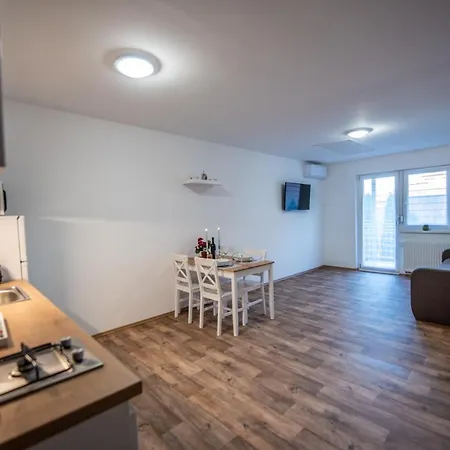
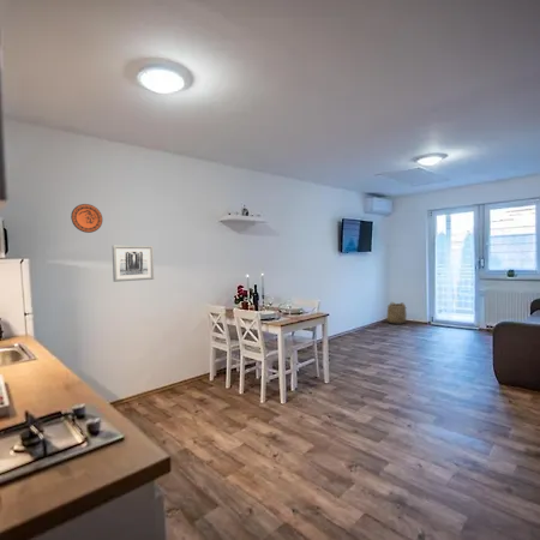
+ wall art [112,245,155,283]
+ decorative plate [70,203,103,234]
+ basket [383,301,408,325]
